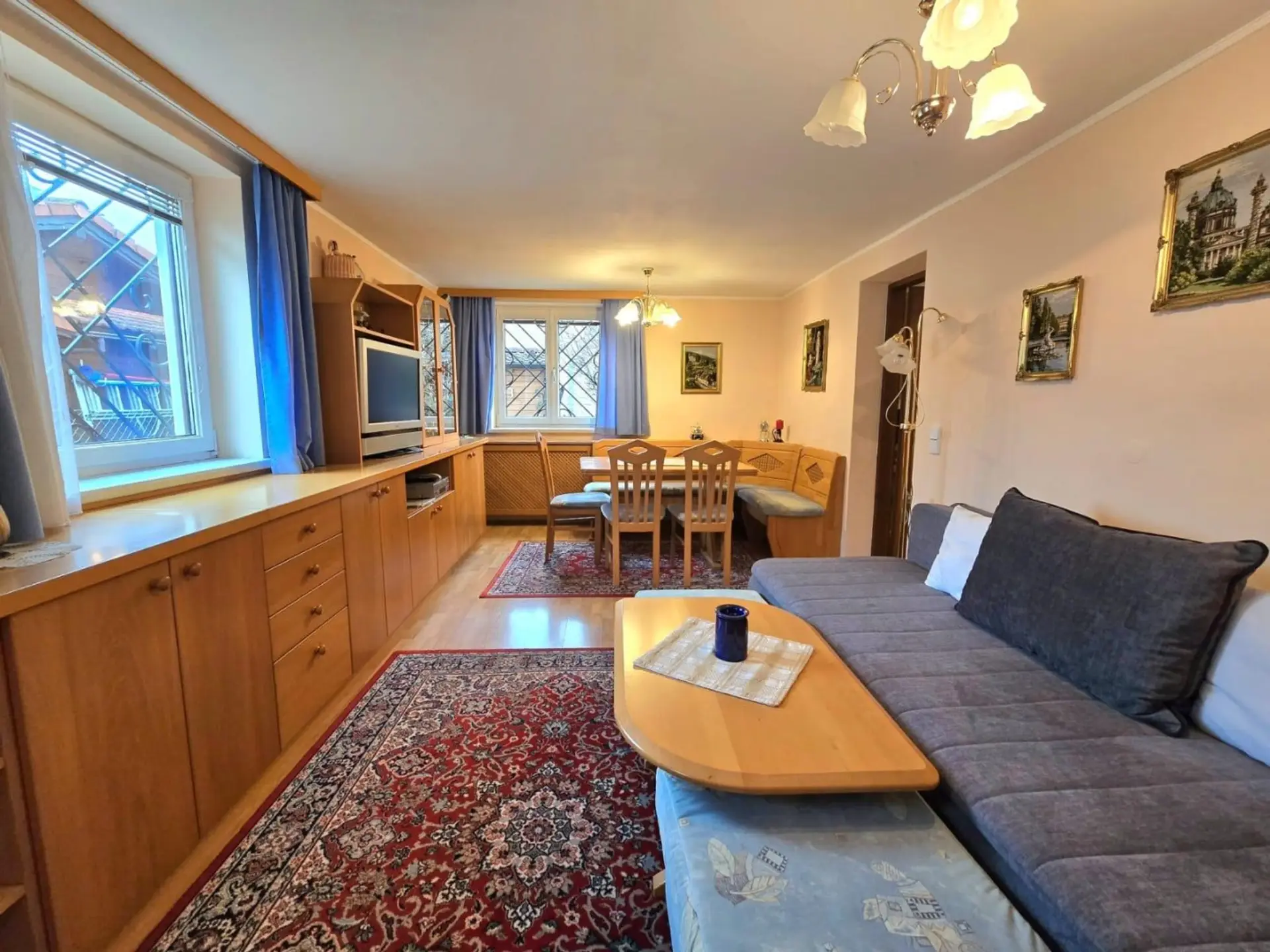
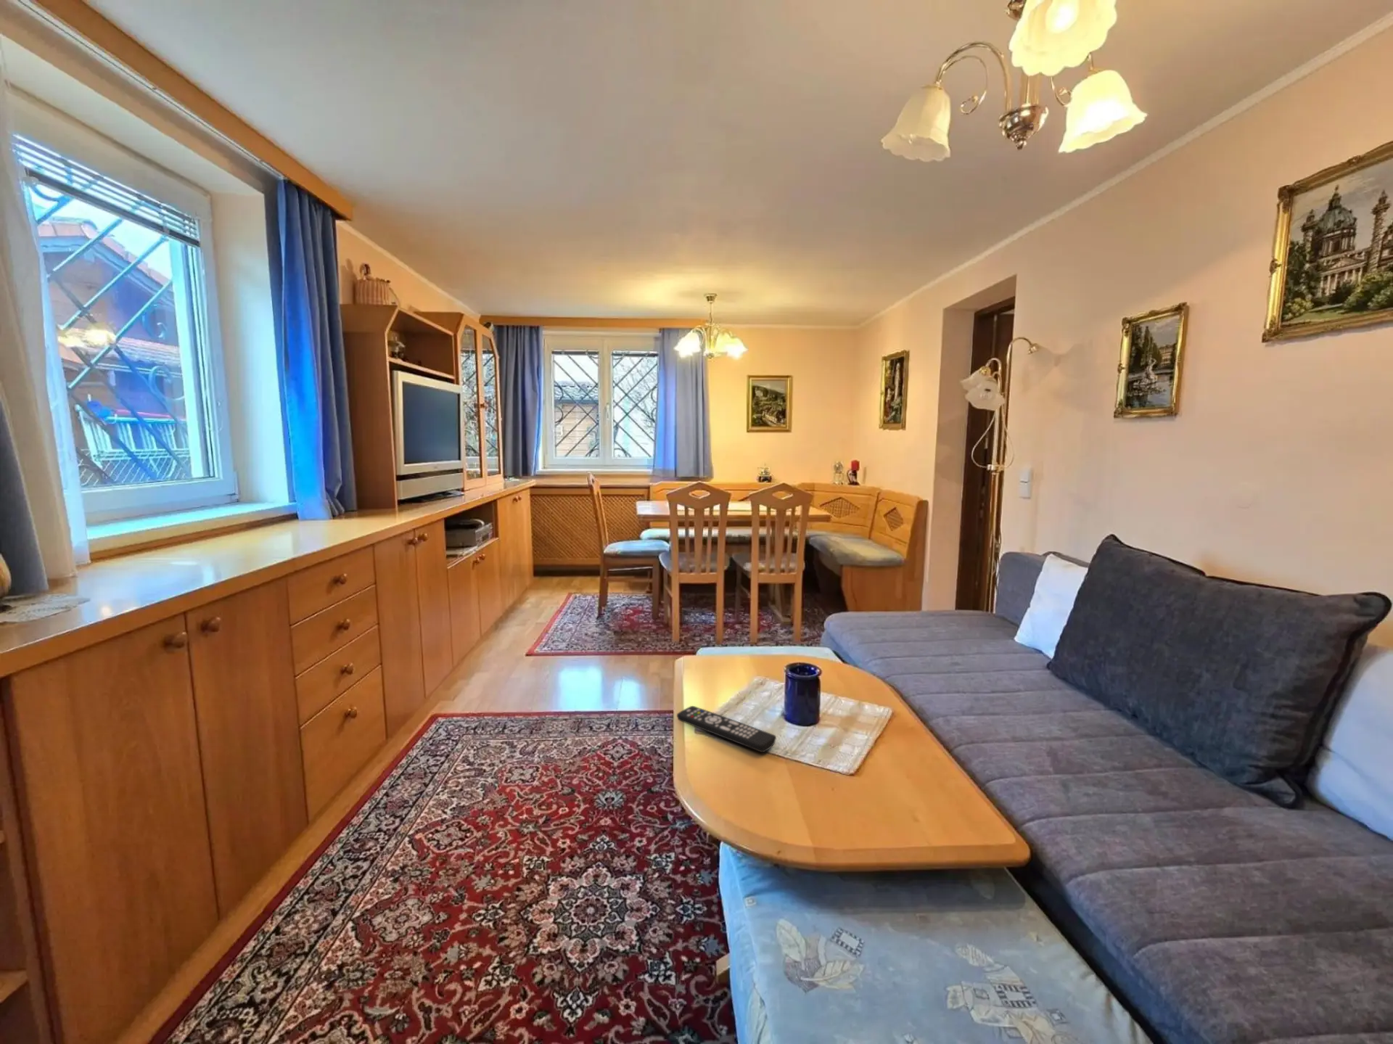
+ remote control [676,705,777,753]
